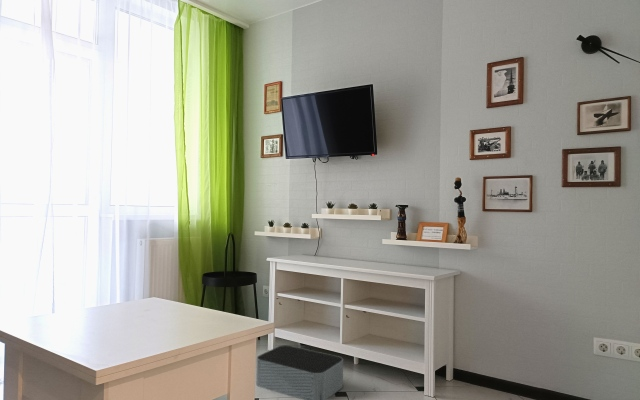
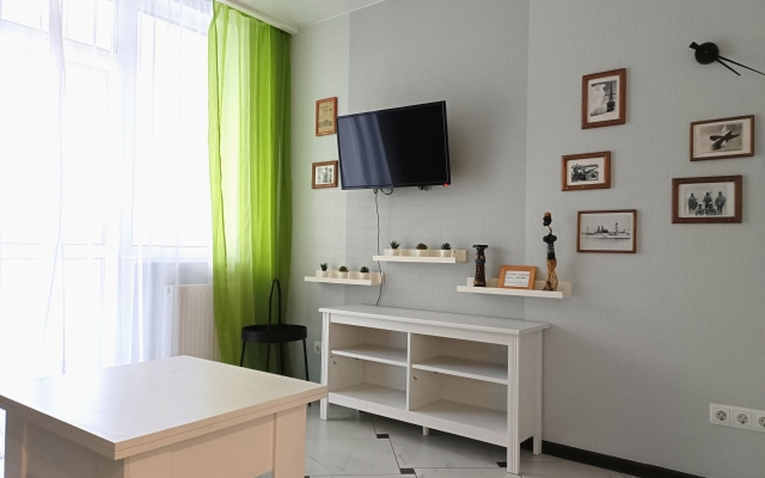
- storage bin [255,344,344,400]
